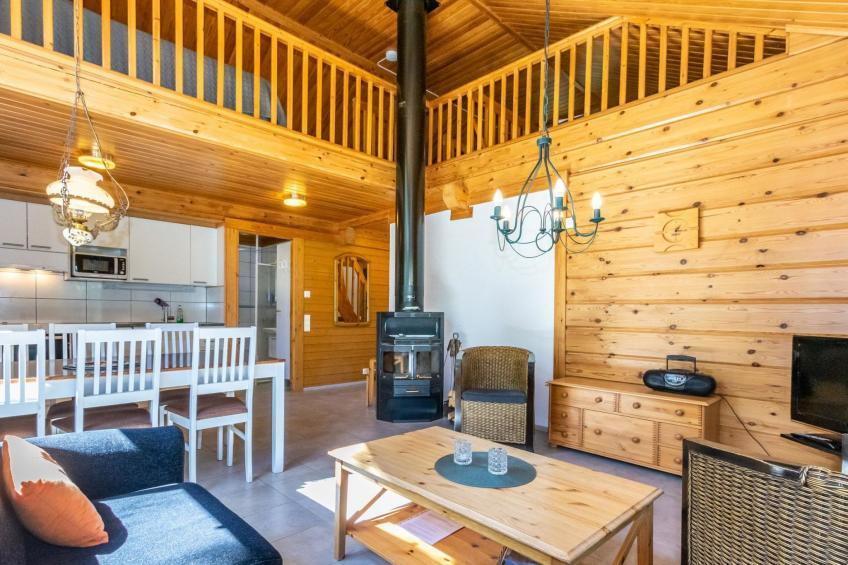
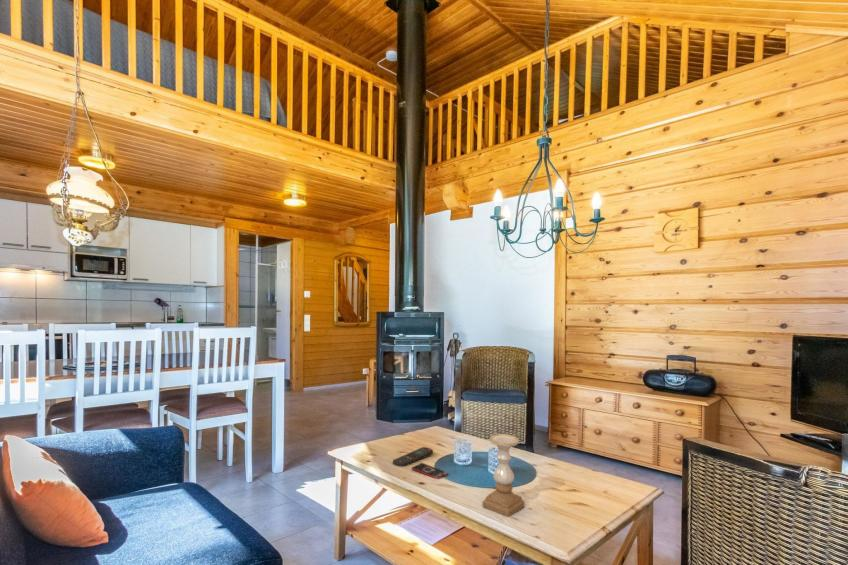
+ remote control [392,446,434,468]
+ smartphone [410,462,449,480]
+ candle holder [481,433,525,518]
